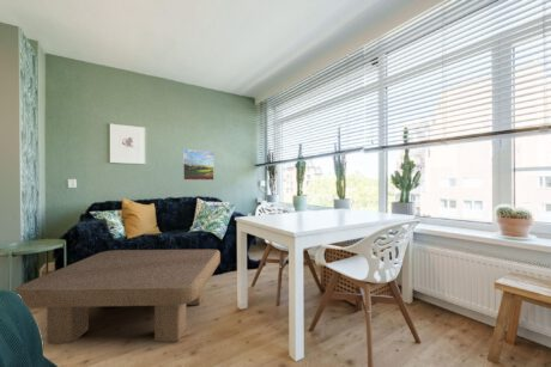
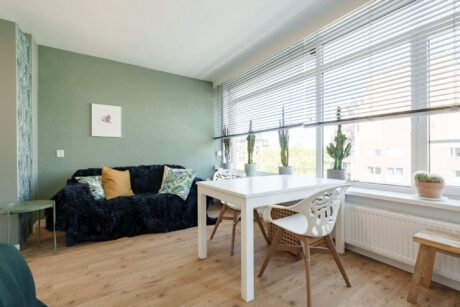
- coffee table [13,249,222,345]
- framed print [182,148,216,182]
